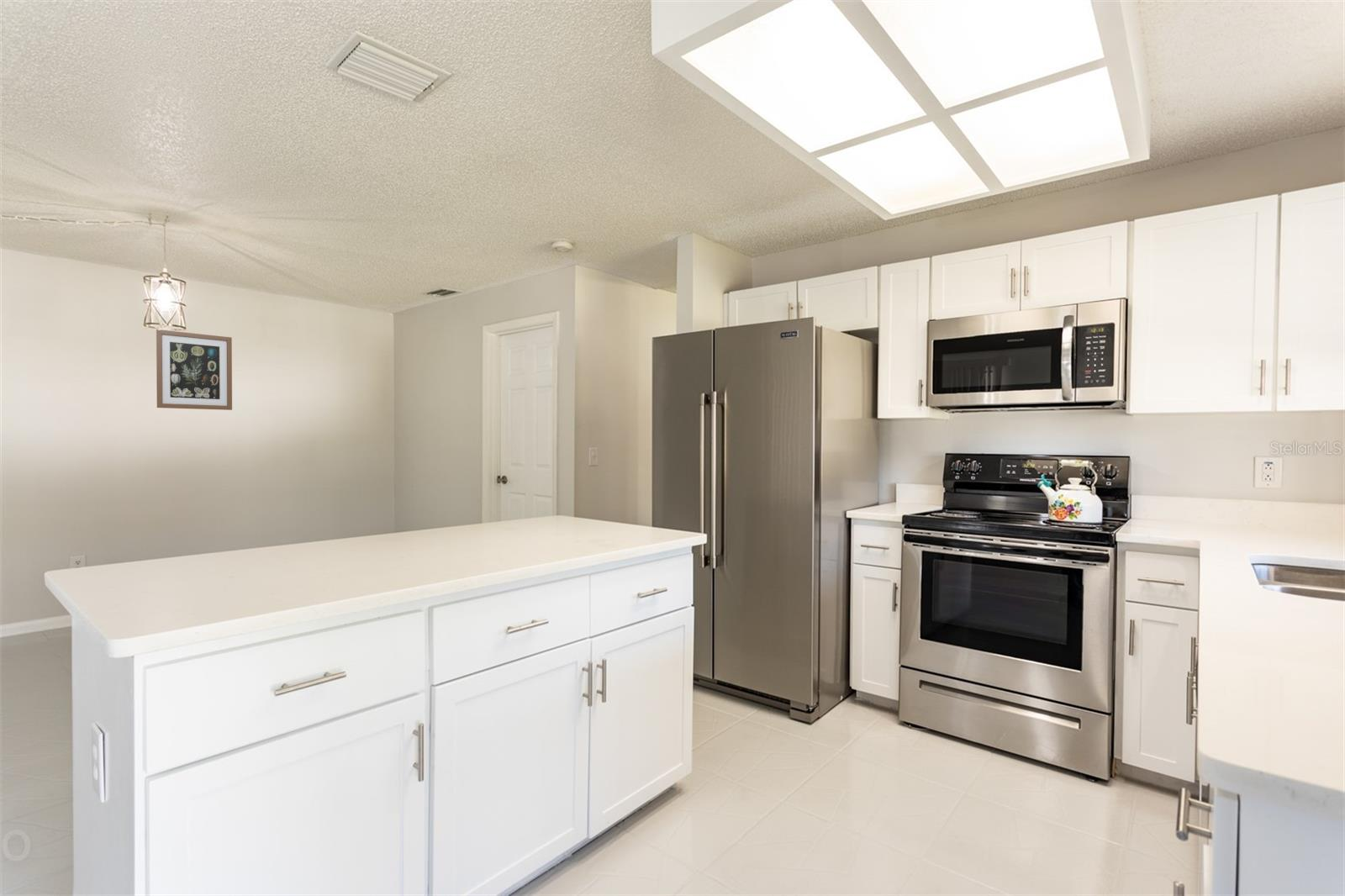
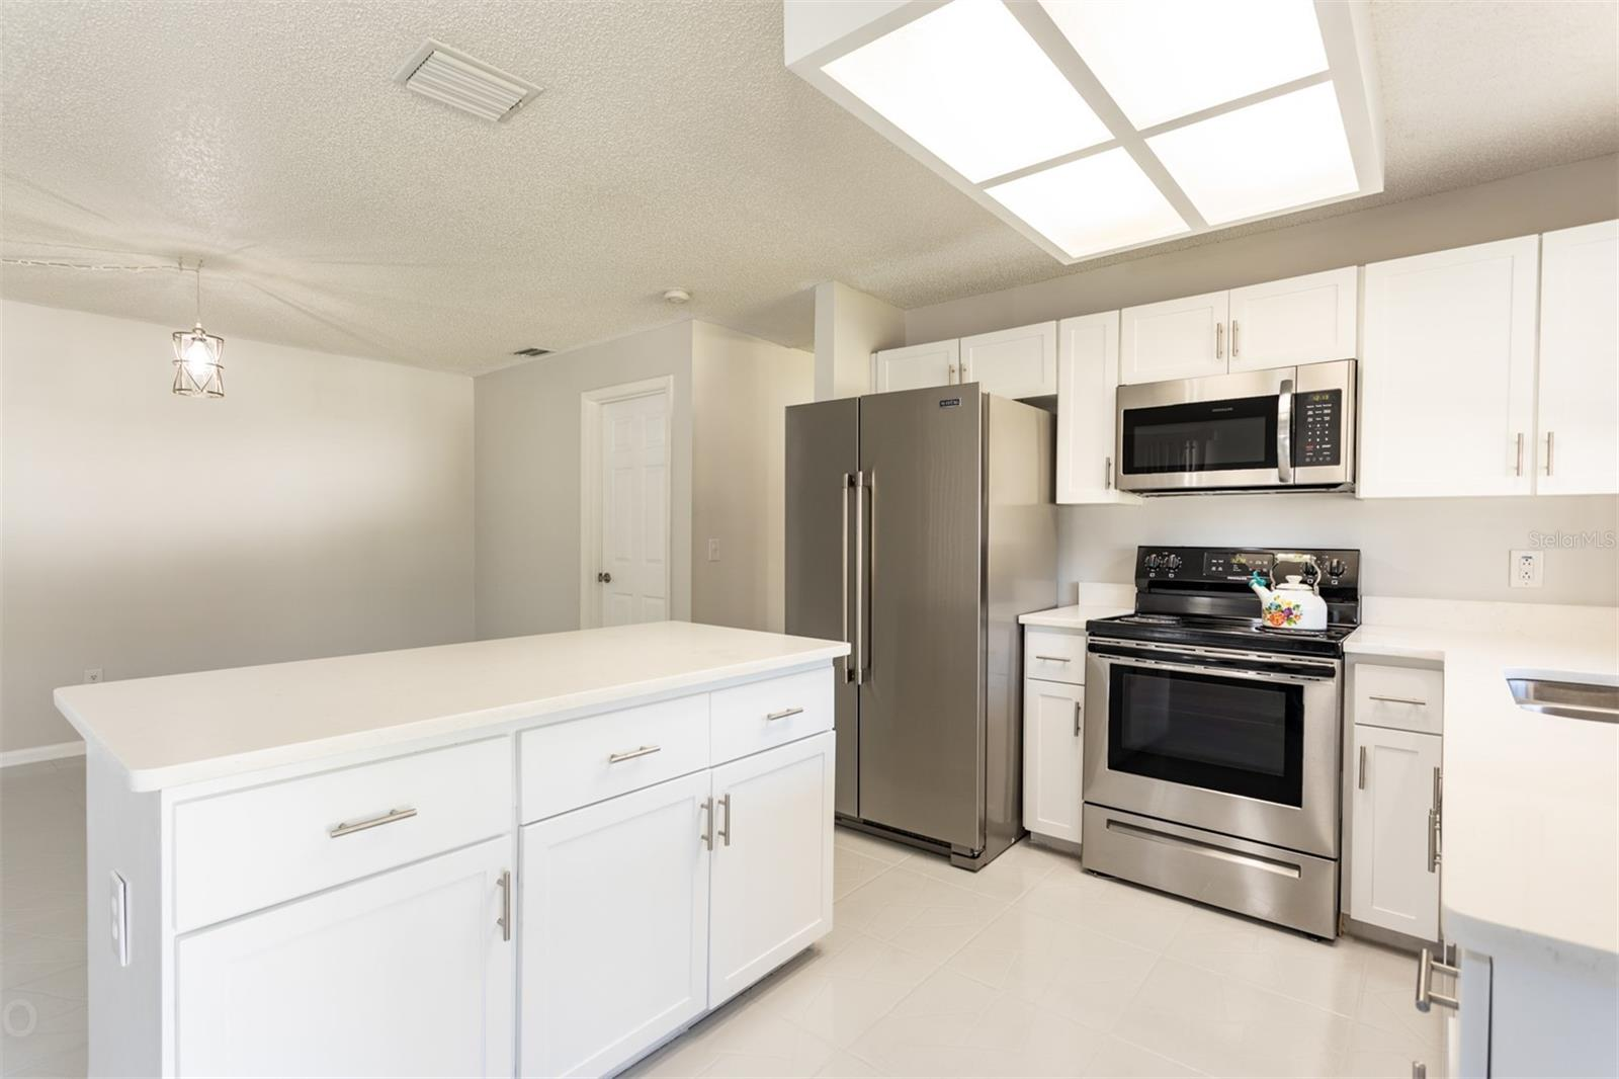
- wall art [156,329,233,411]
